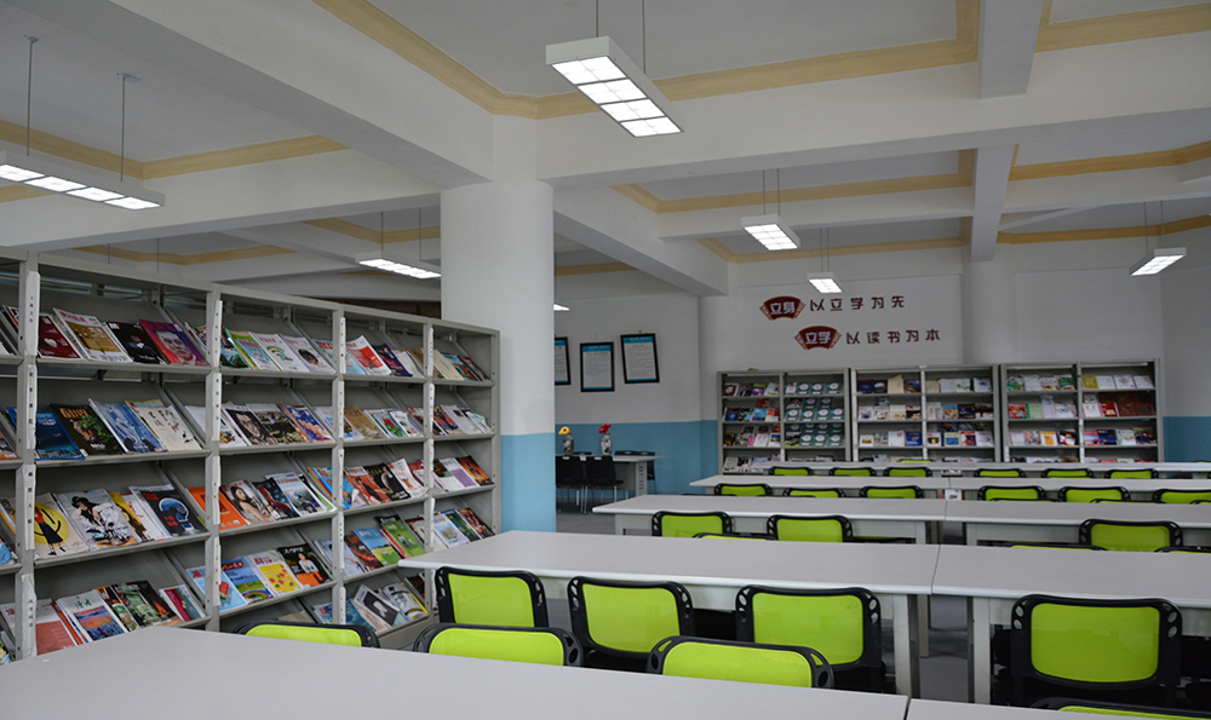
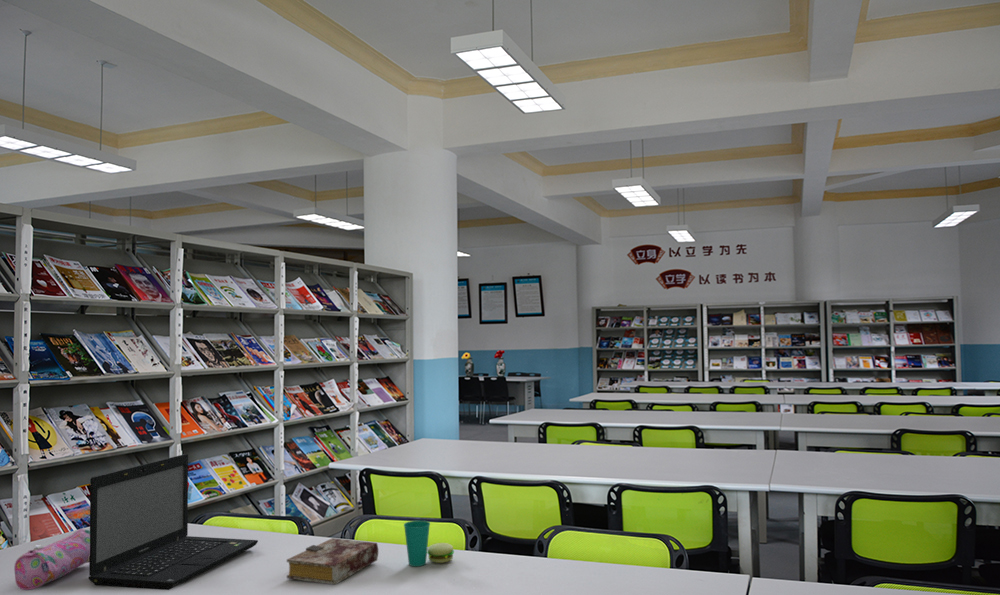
+ cup [403,520,455,567]
+ pencil case [13,528,90,591]
+ laptop [87,453,259,591]
+ book [286,537,379,586]
